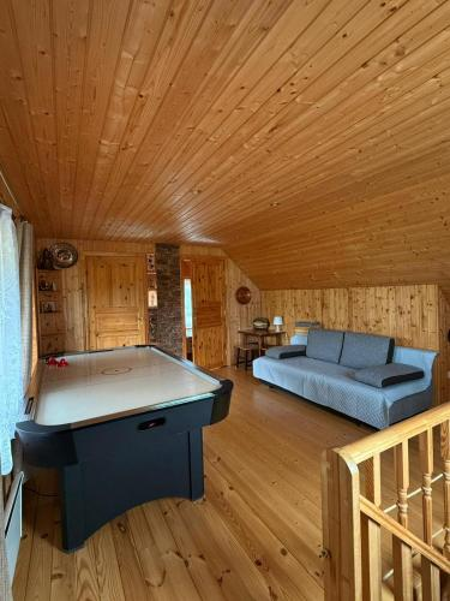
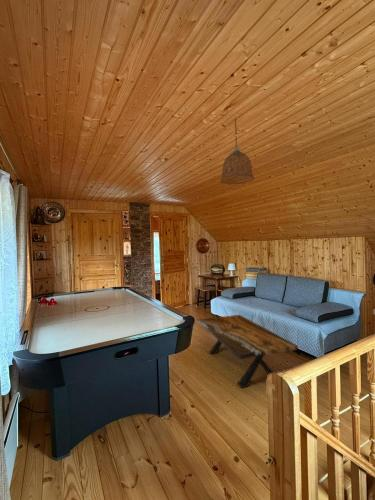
+ pendant lamp [220,117,255,186]
+ coffee table [197,314,299,389]
